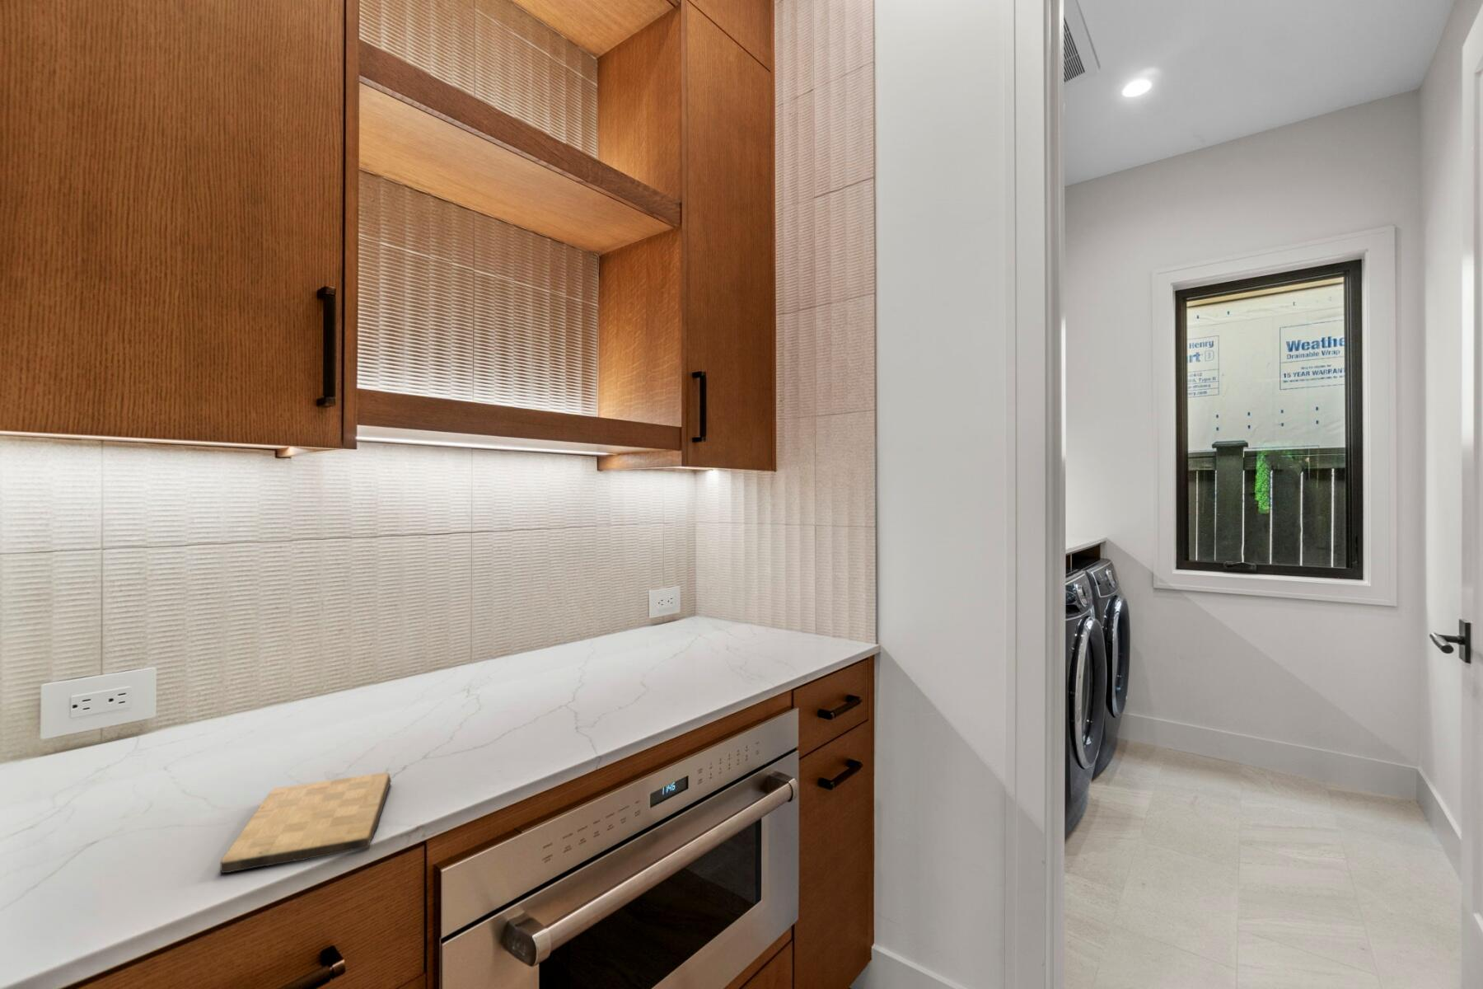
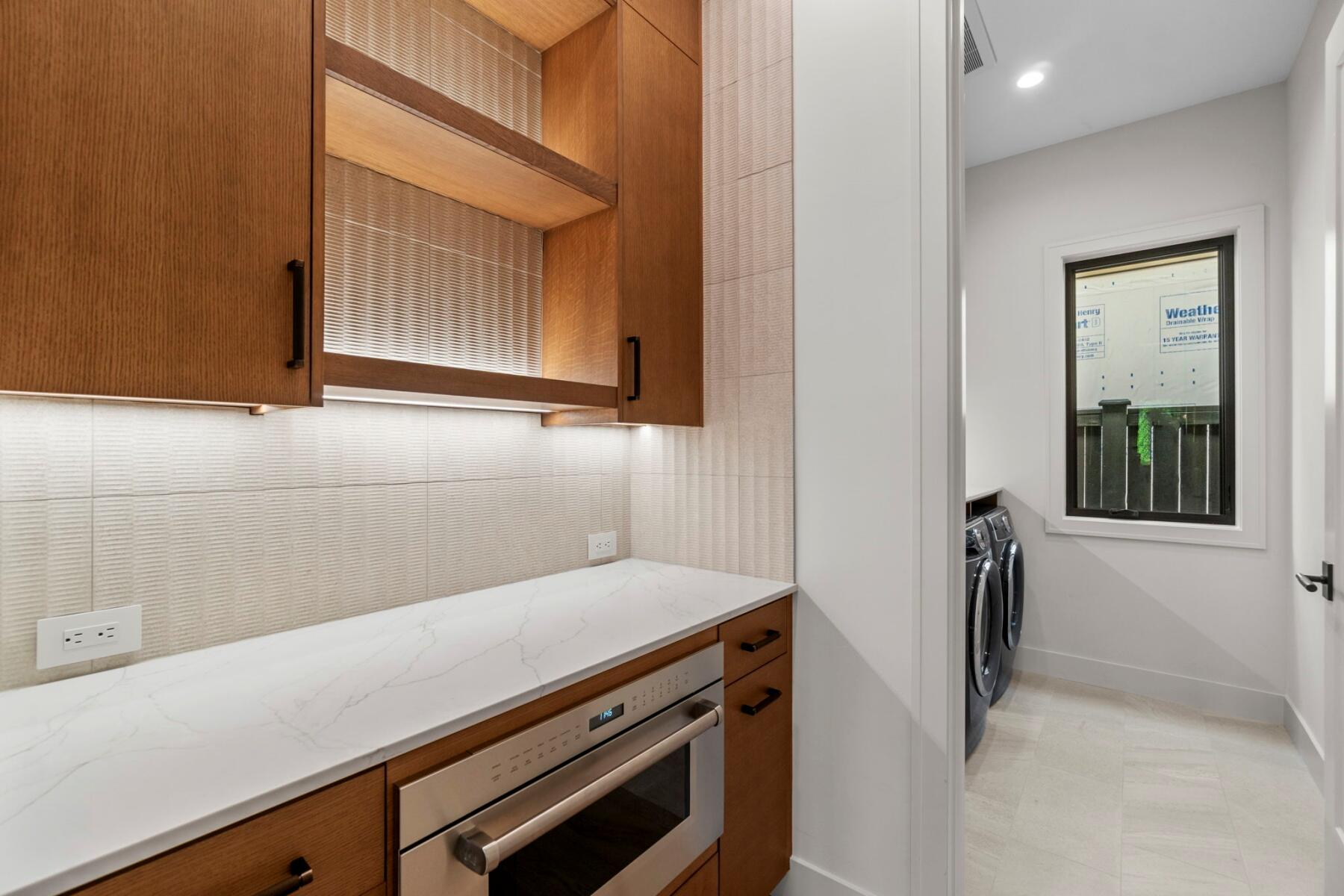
- cutting board [220,772,392,873]
